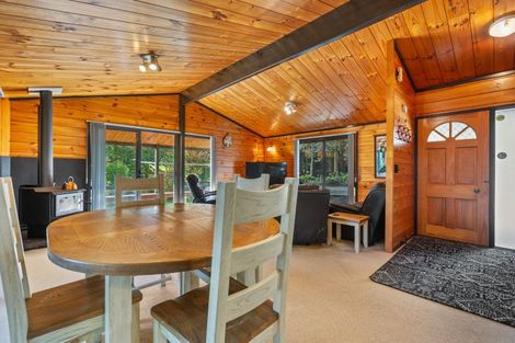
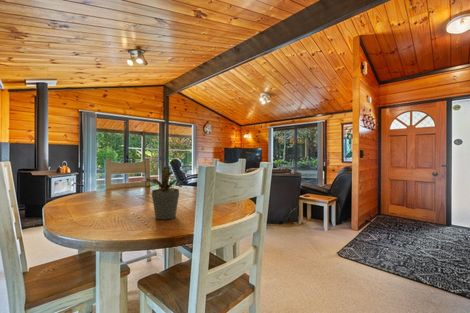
+ potted plant [145,165,183,221]
